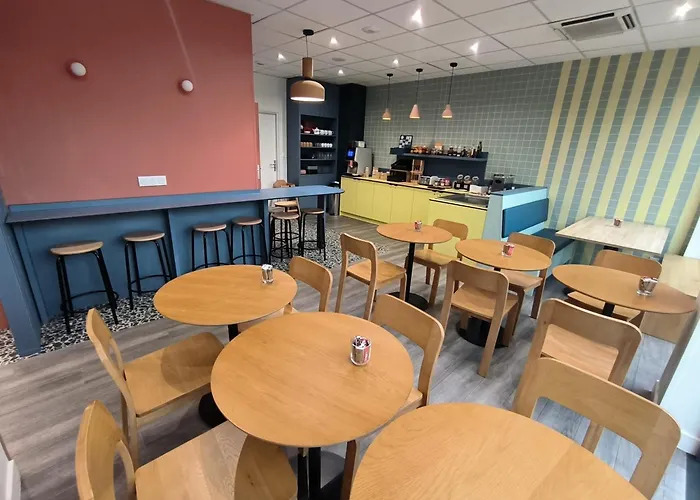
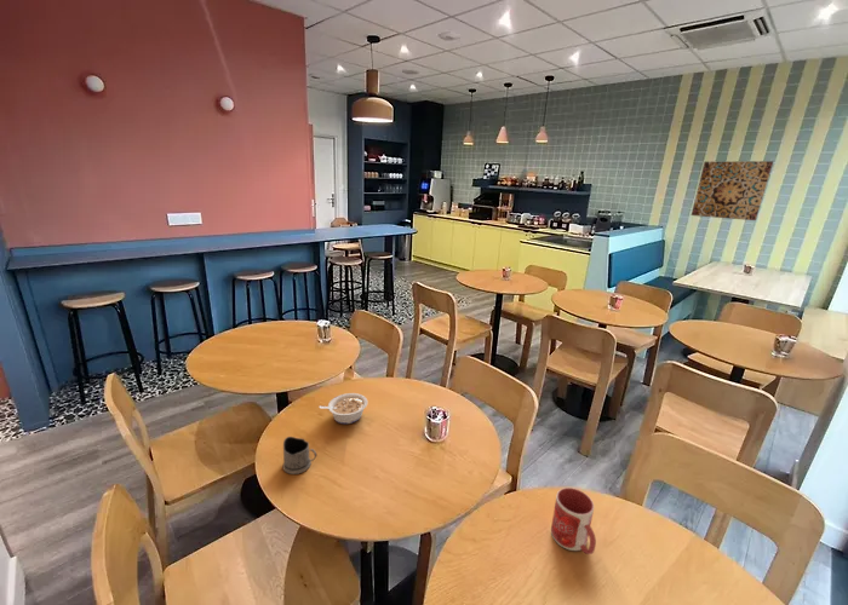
+ mug [550,486,597,555]
+ wall art [691,160,774,221]
+ legume [319,392,368,425]
+ tea glass holder [282,436,317,476]
